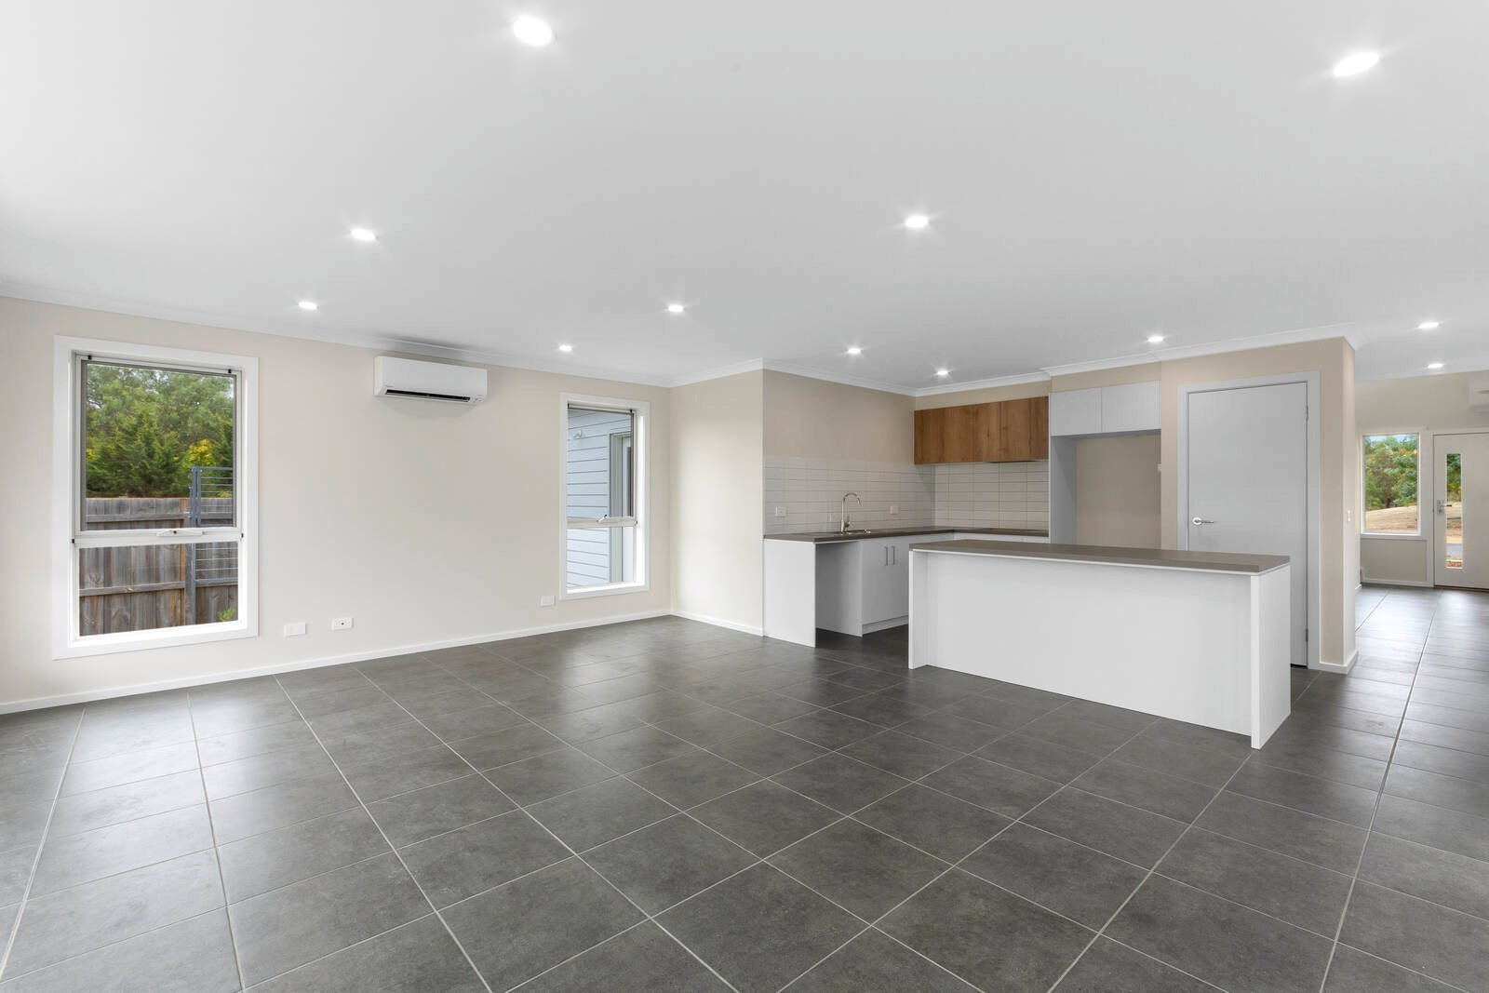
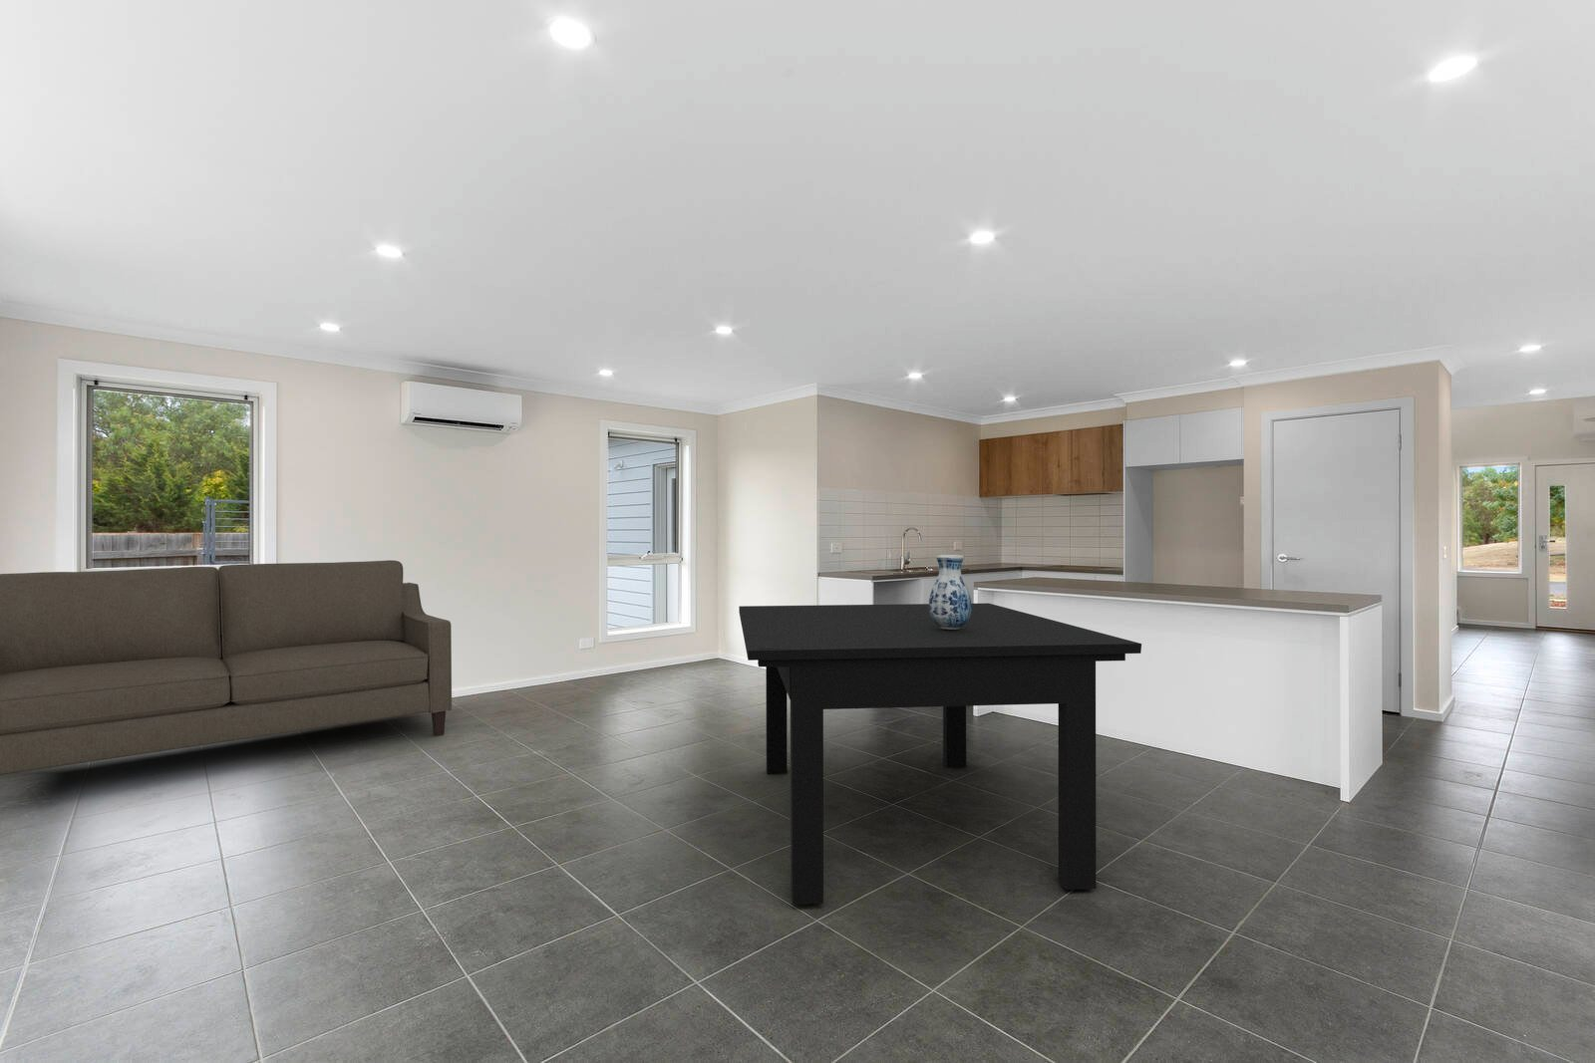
+ vase [928,554,972,630]
+ sofa [0,559,452,776]
+ dining table [738,601,1143,905]
